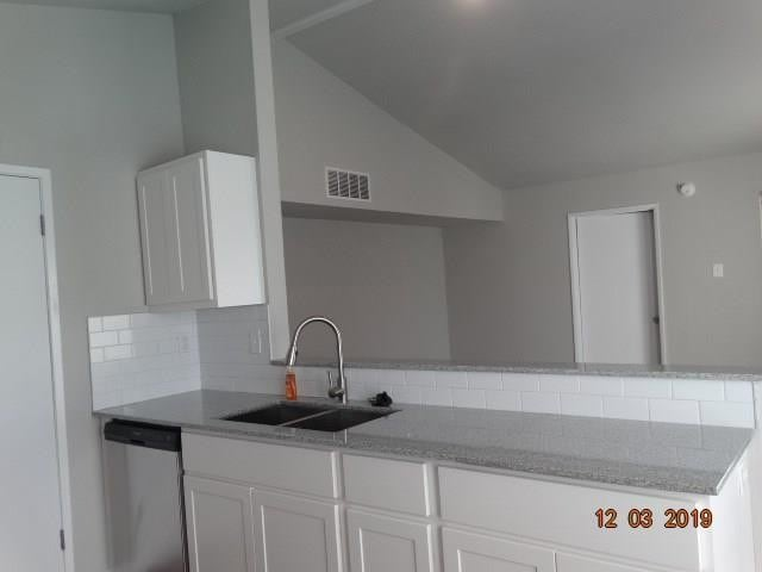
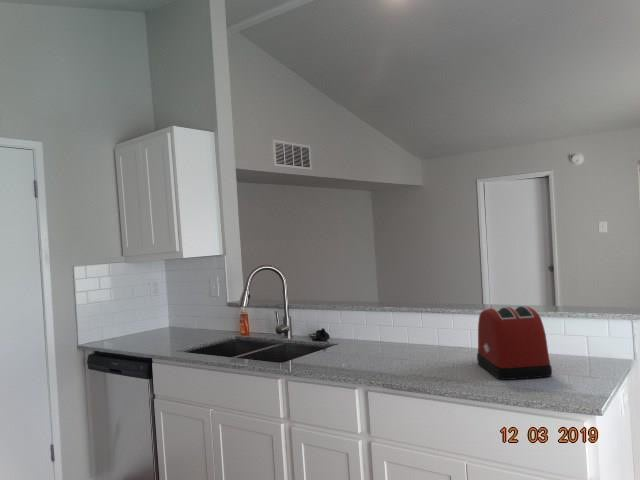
+ toaster [476,305,553,381]
